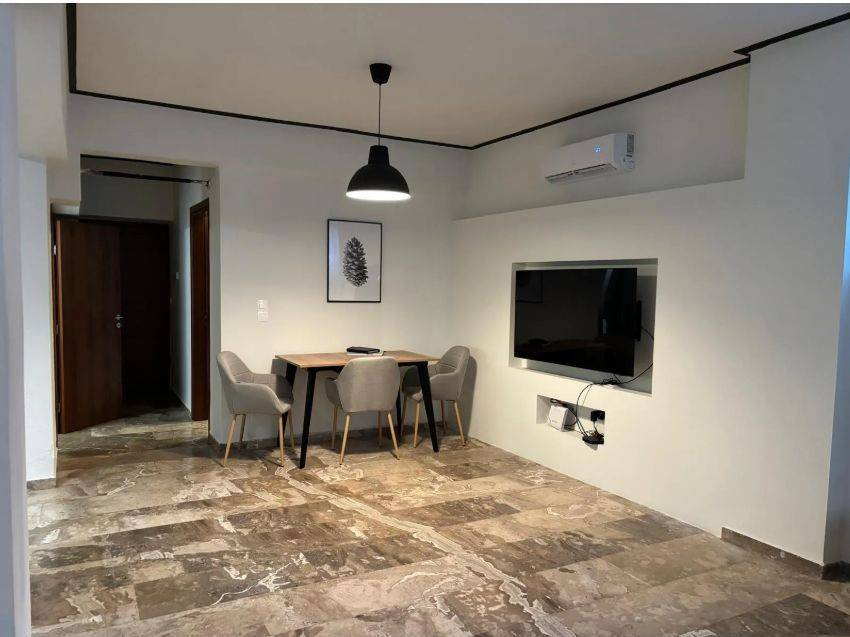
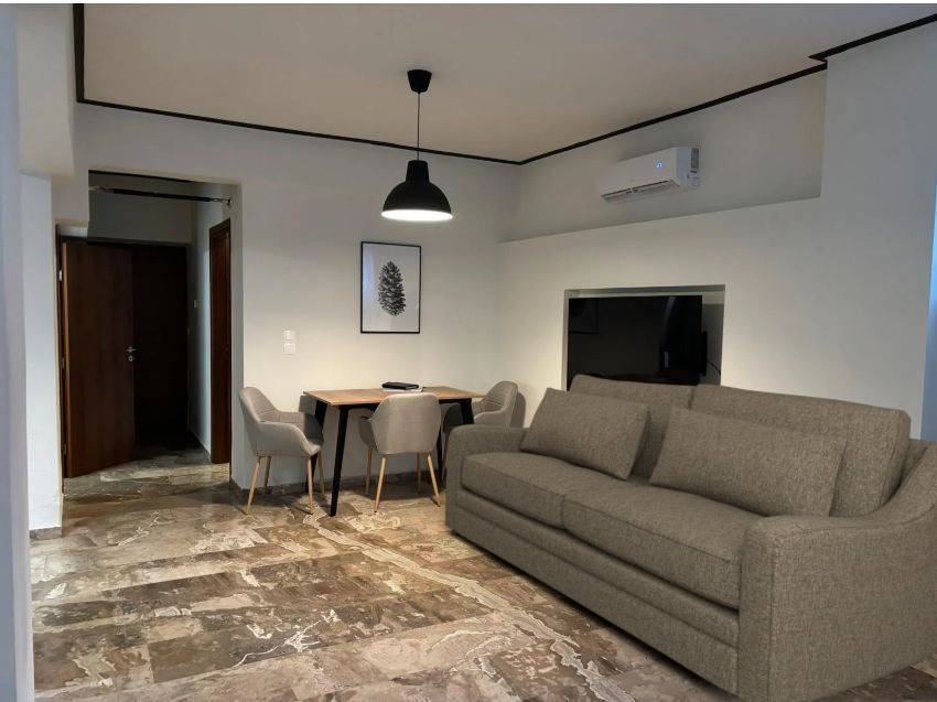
+ sofa [444,374,937,702]
